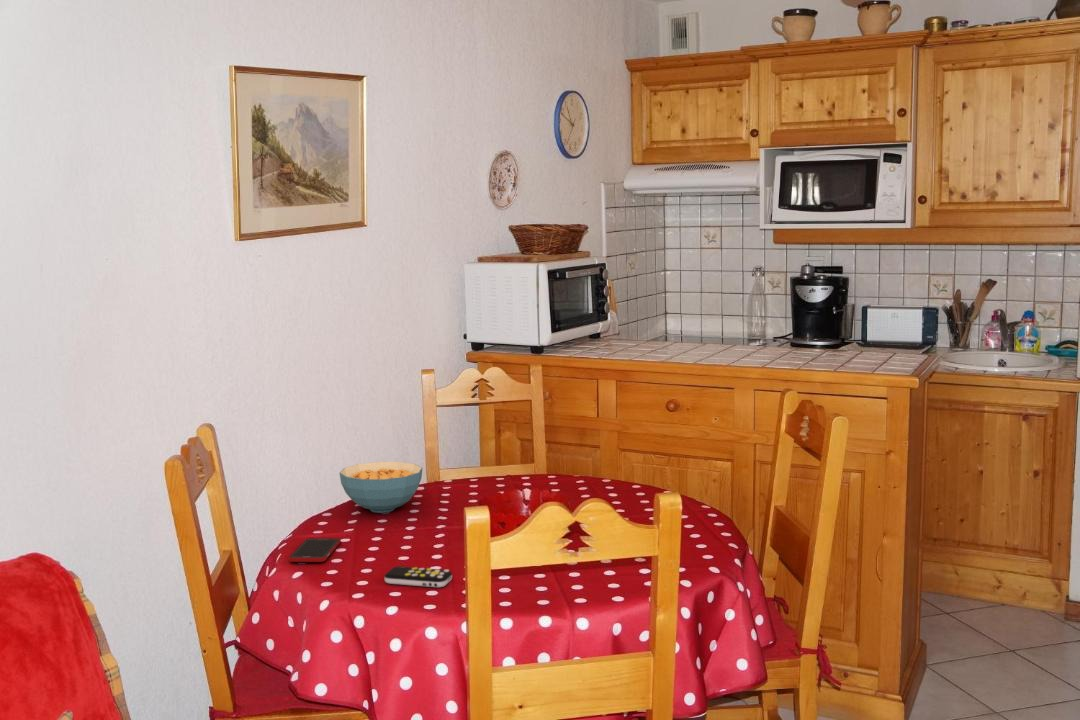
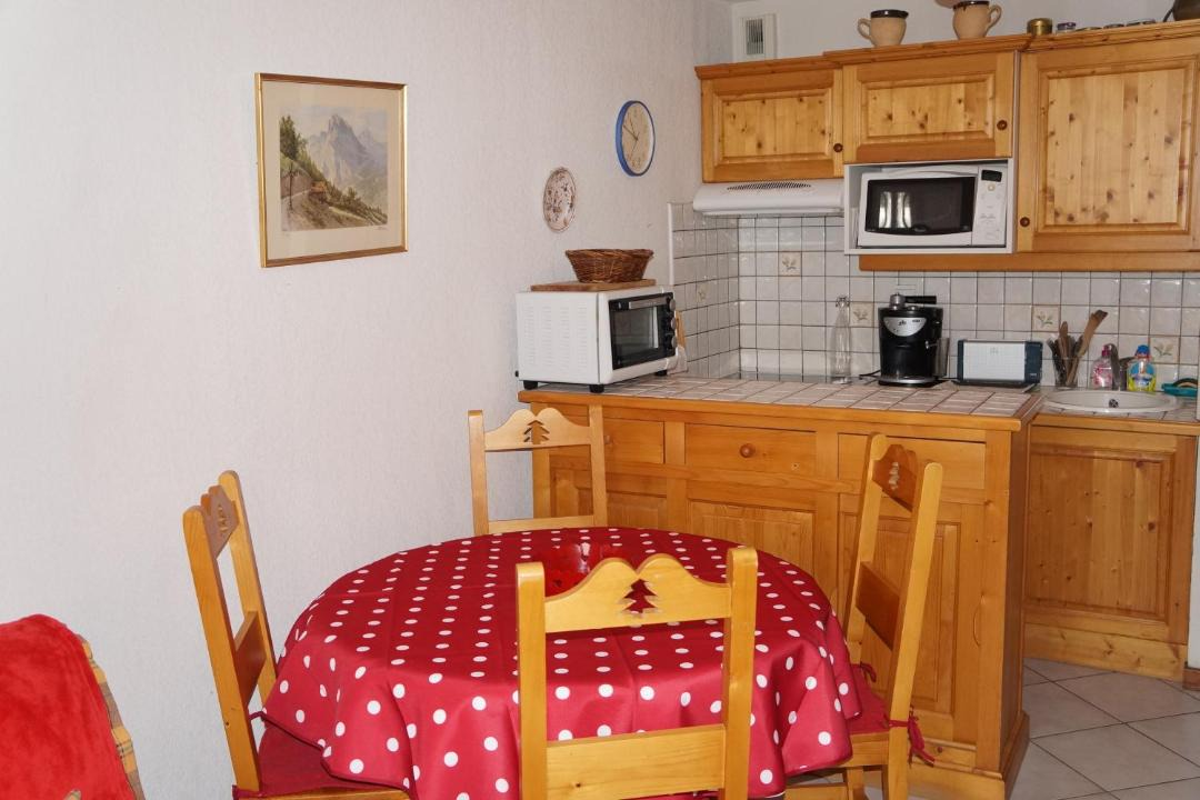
- cereal bowl [339,461,423,514]
- cell phone [288,537,342,563]
- remote control [383,565,453,588]
